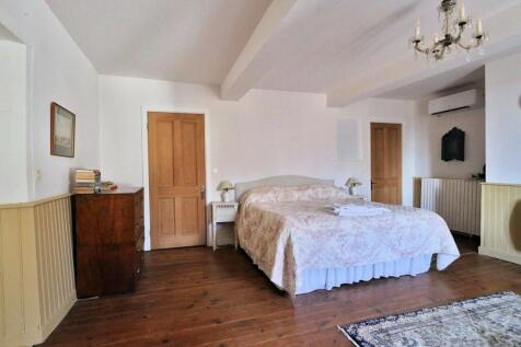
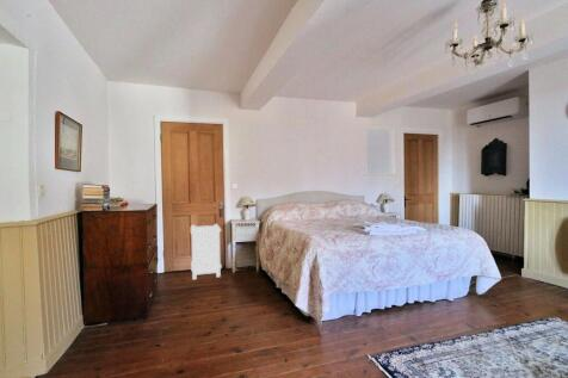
+ laundry basket [190,223,223,280]
